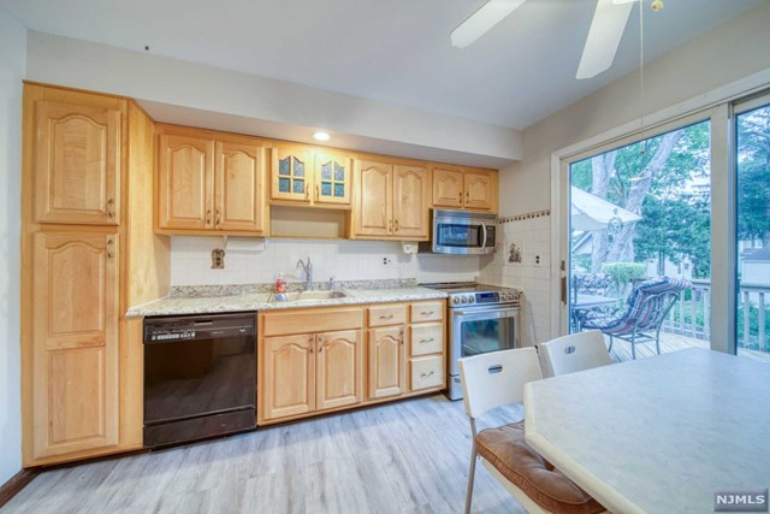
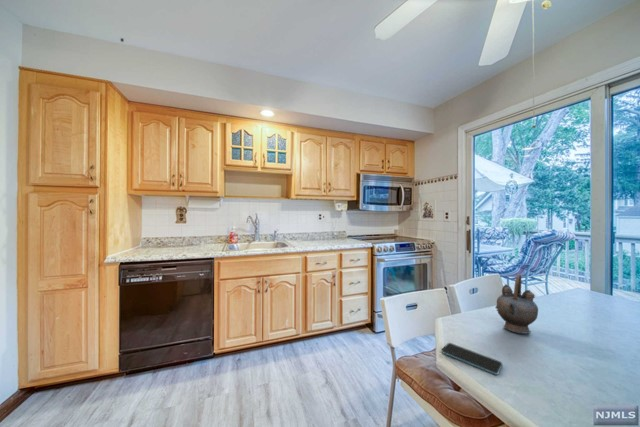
+ teapot [494,273,539,335]
+ smartphone [440,342,503,376]
